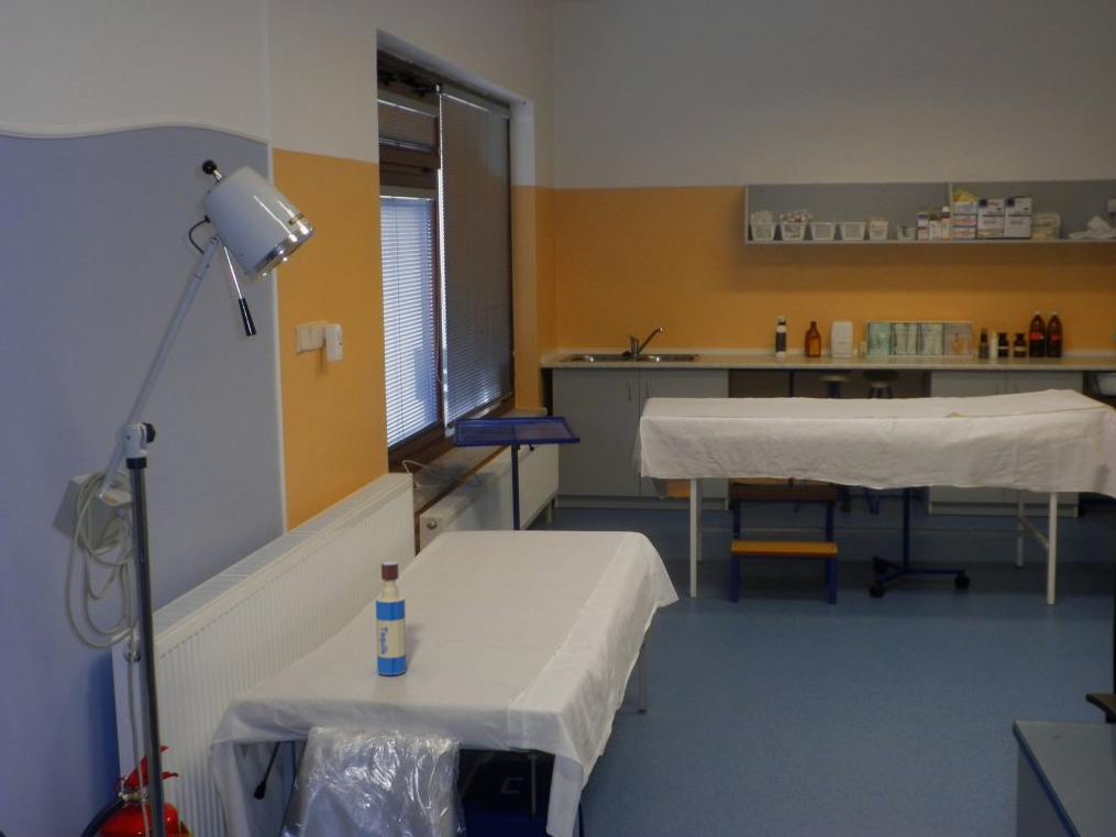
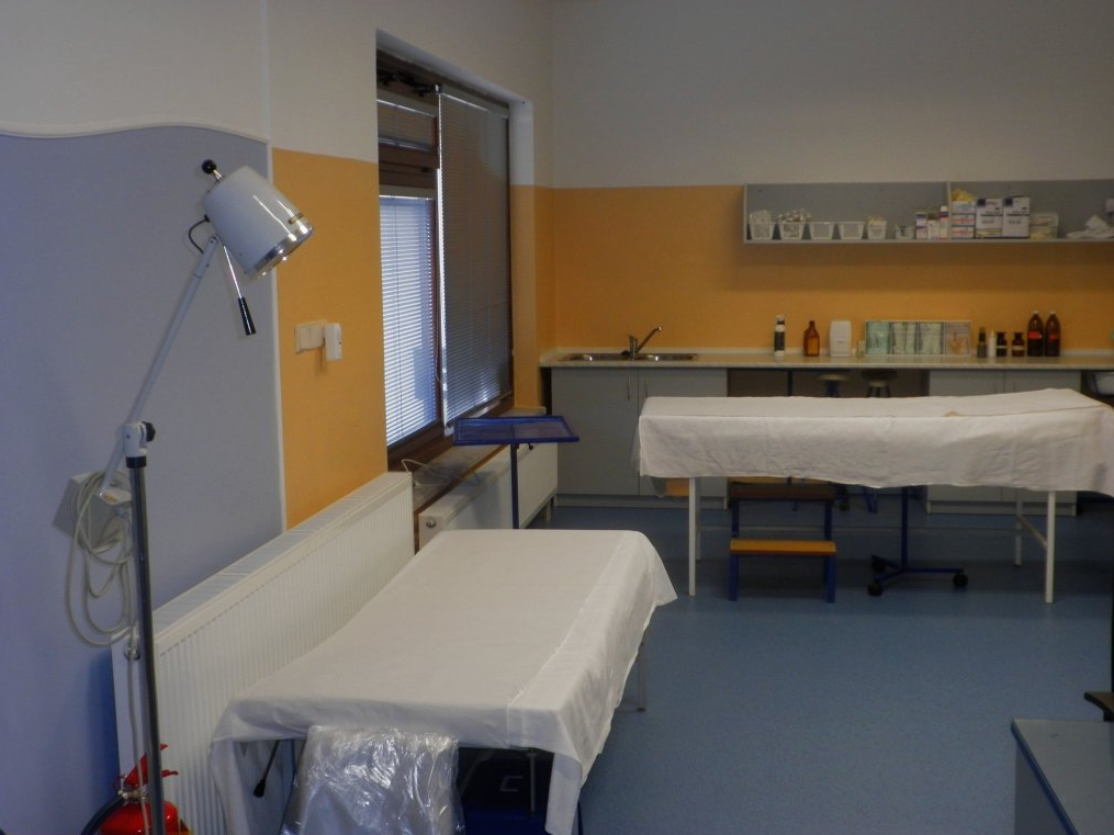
- tequila bottle [375,561,408,678]
